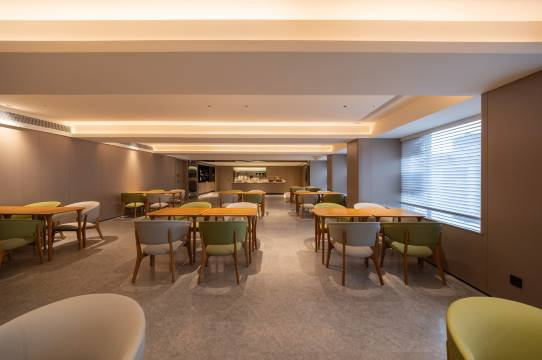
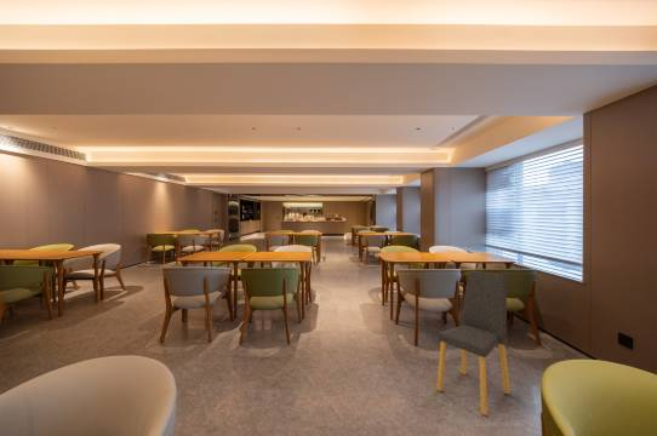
+ dining chair [435,269,512,417]
